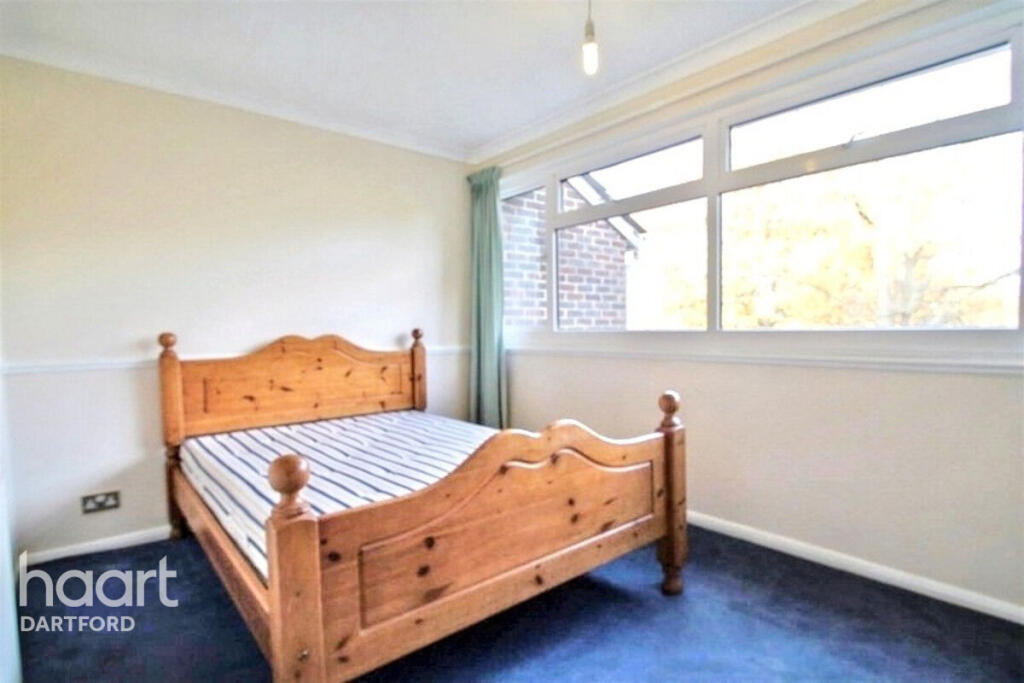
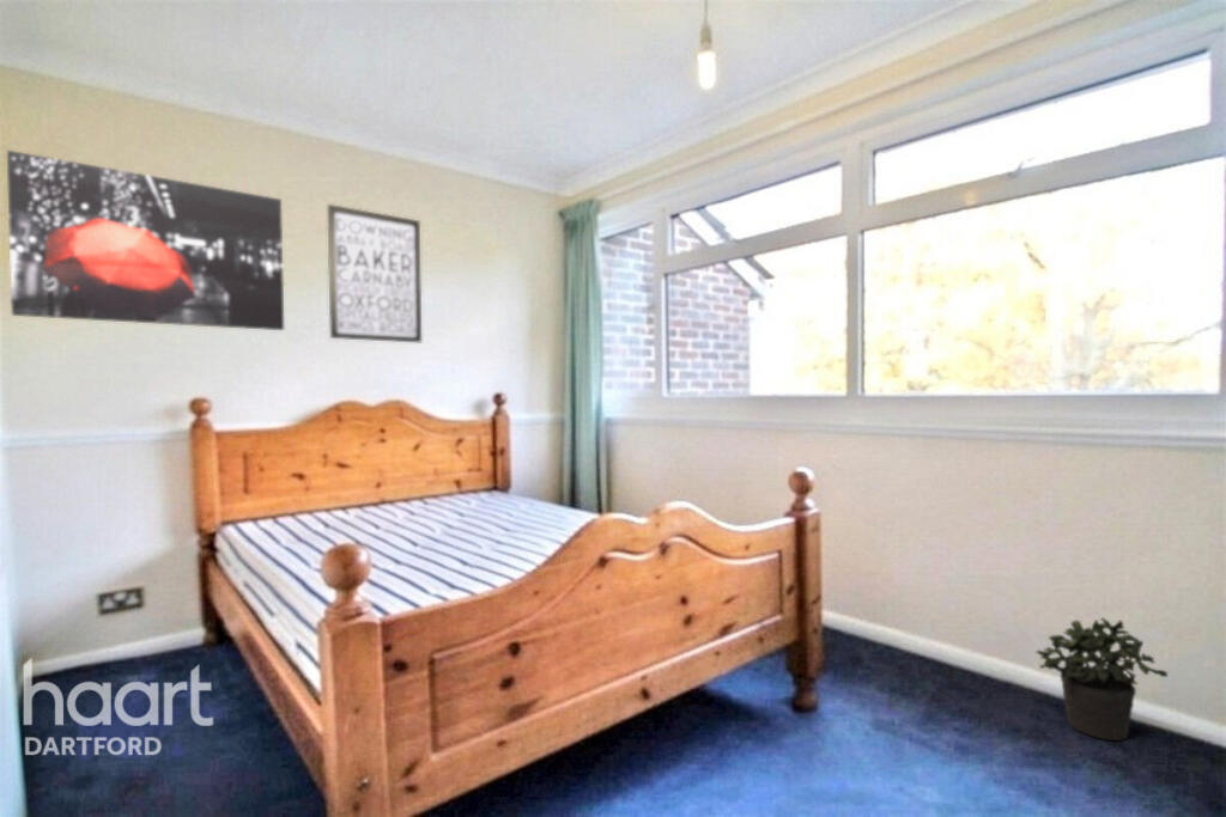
+ wall art [6,150,285,331]
+ wall art [327,203,423,343]
+ potted plant [1034,616,1170,742]
